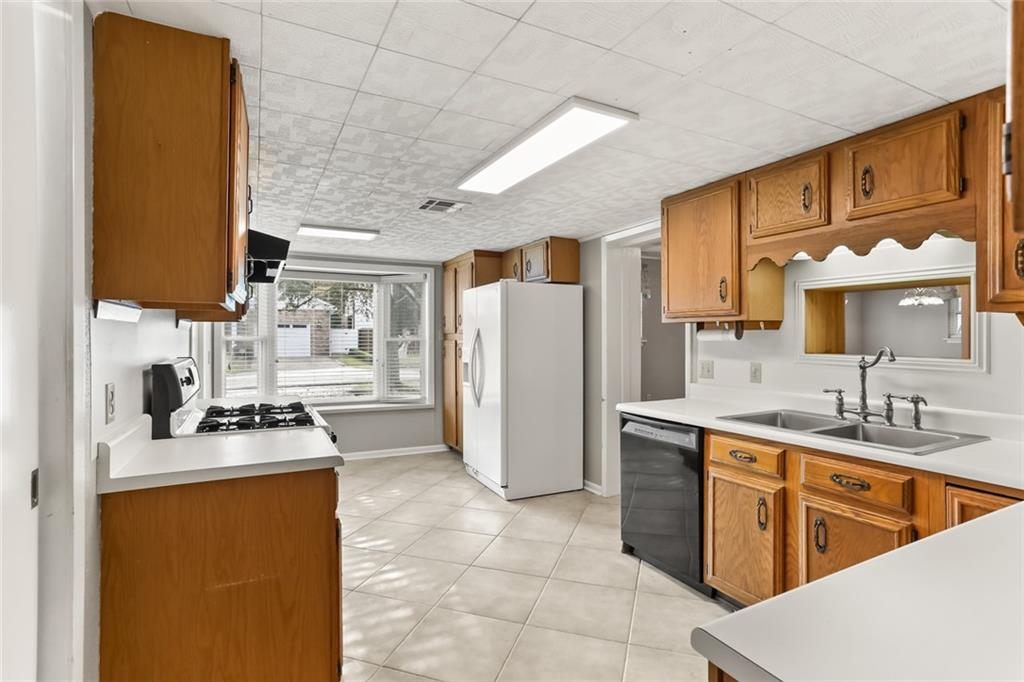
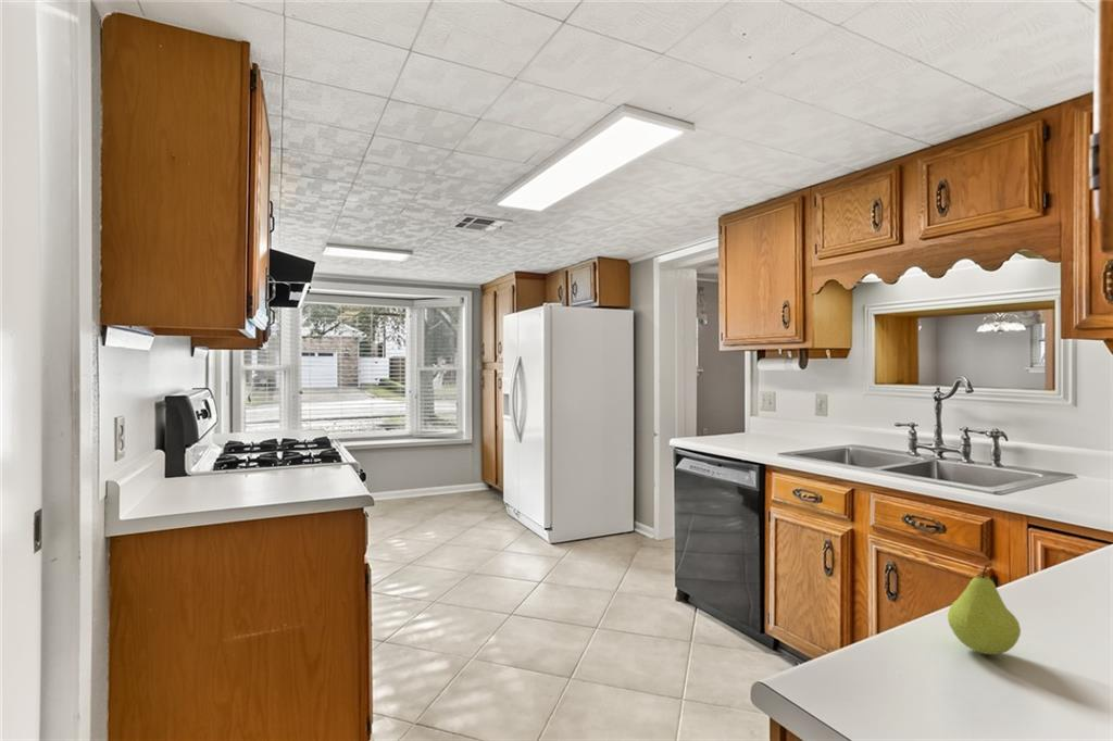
+ fruit [947,564,1022,655]
